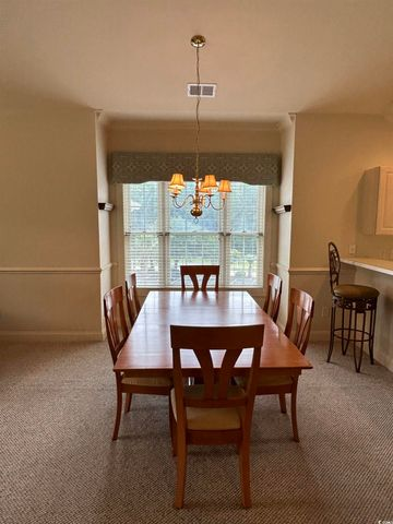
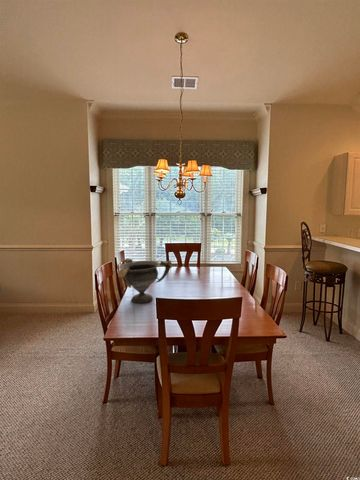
+ decorative bowl [117,257,173,304]
